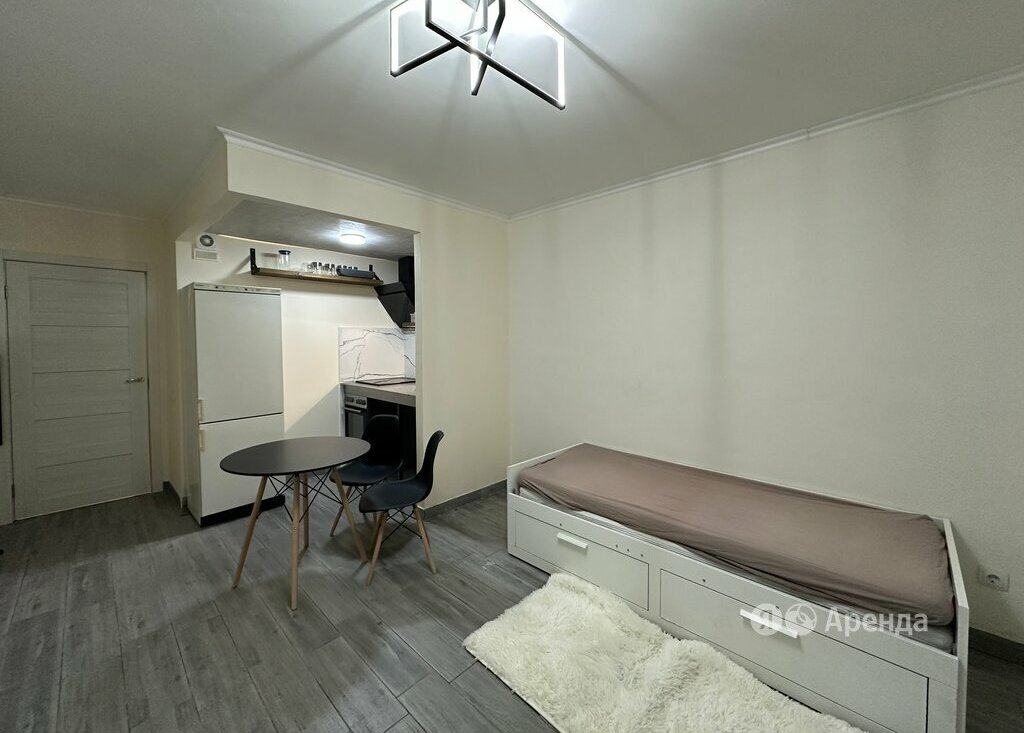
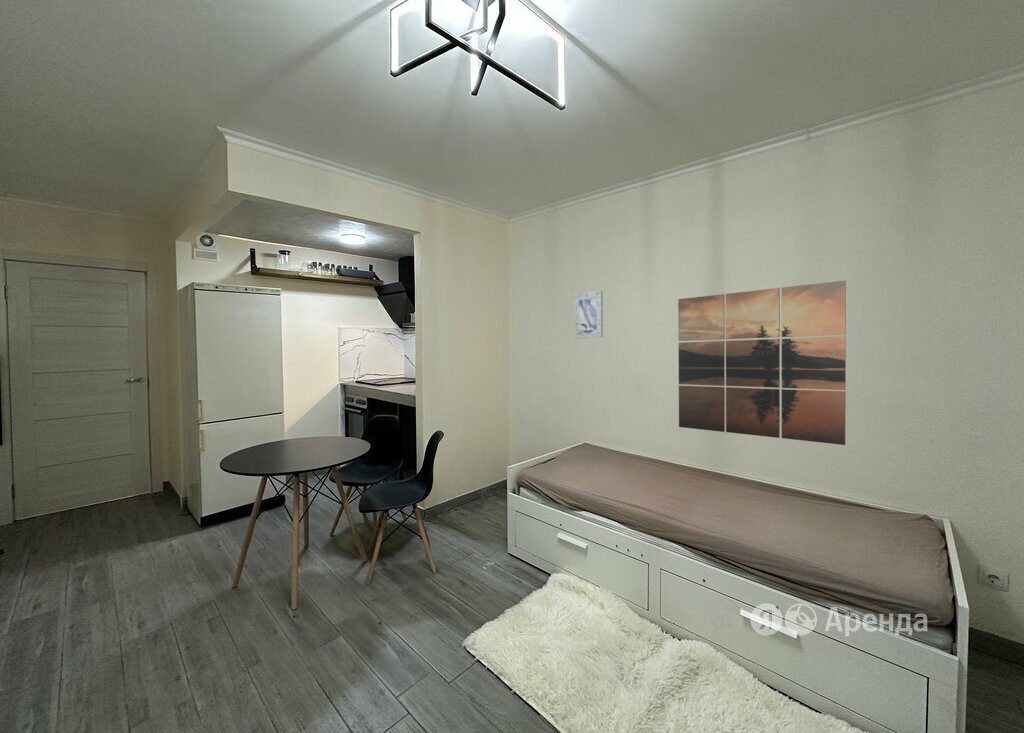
+ wall art [574,290,604,339]
+ wall art [677,280,847,446]
